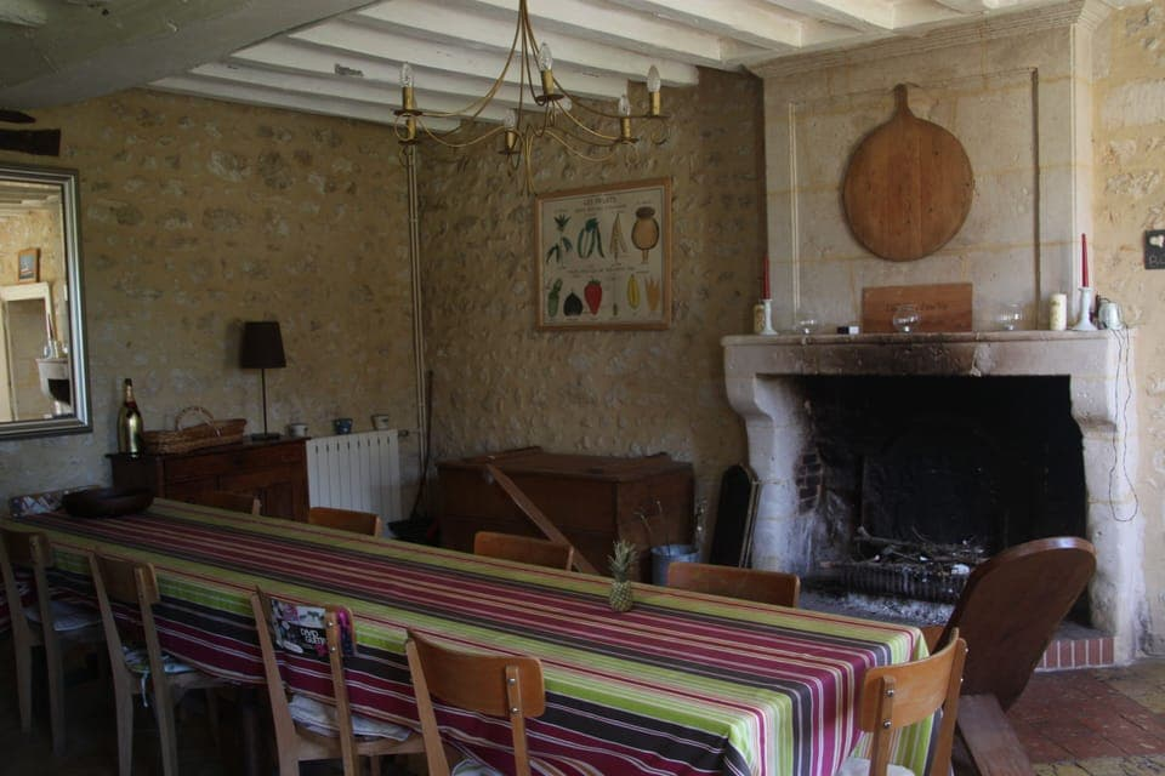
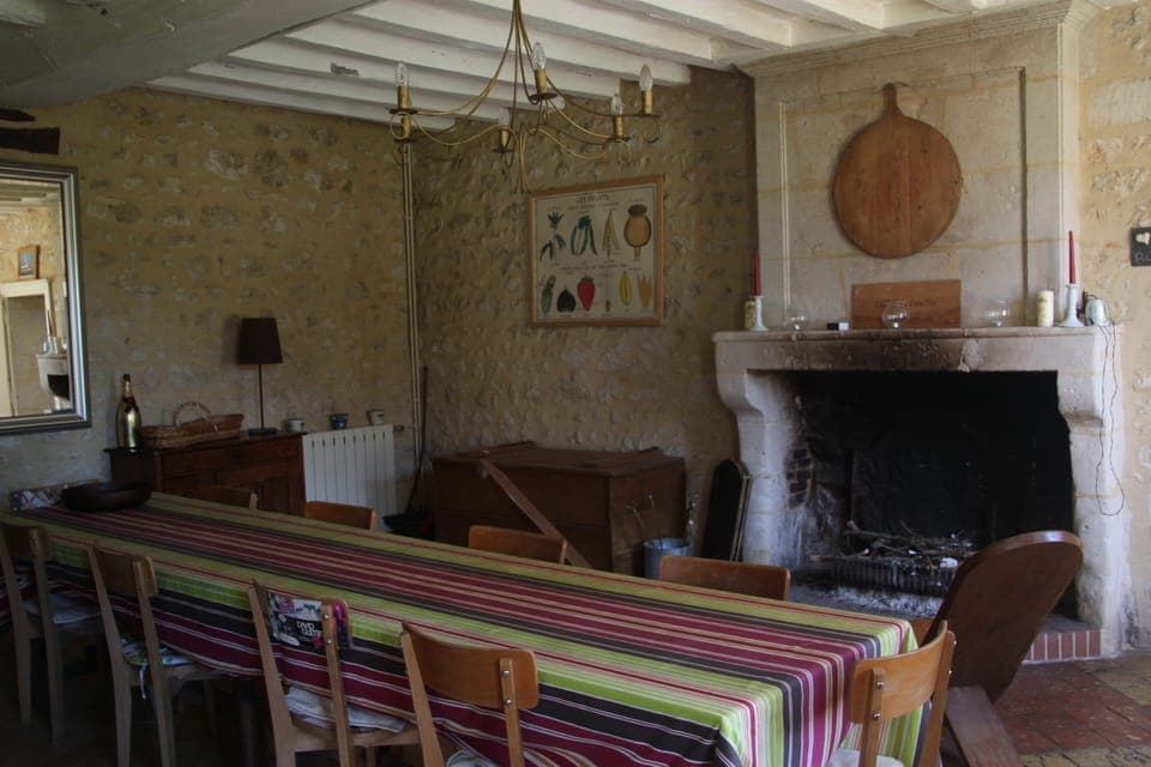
- fruit [607,540,637,614]
